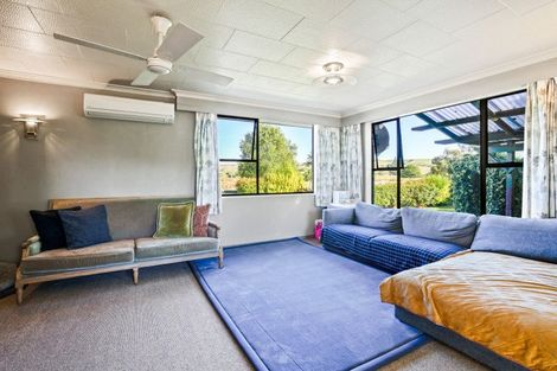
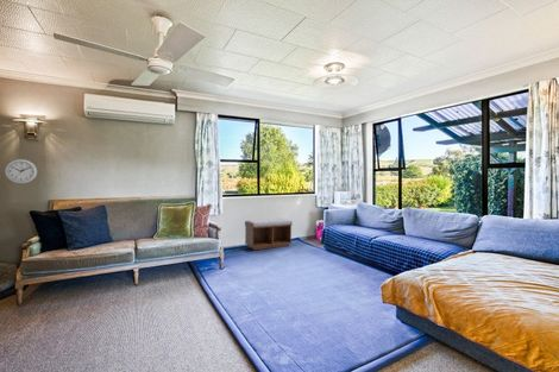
+ bench [244,217,293,251]
+ wall clock [4,158,38,185]
